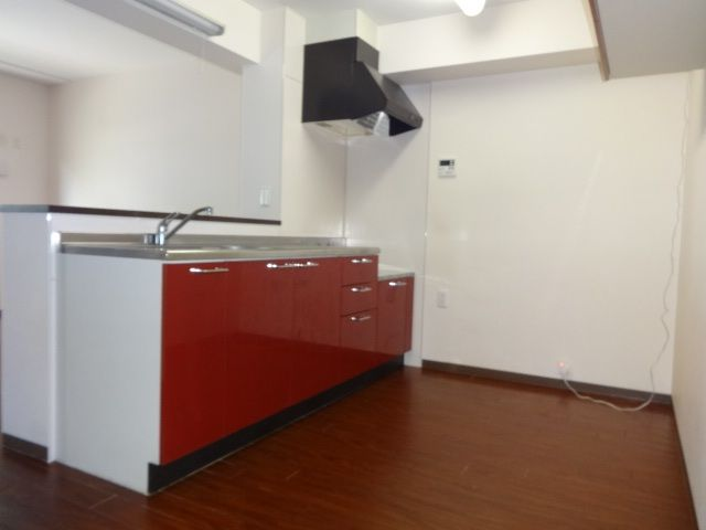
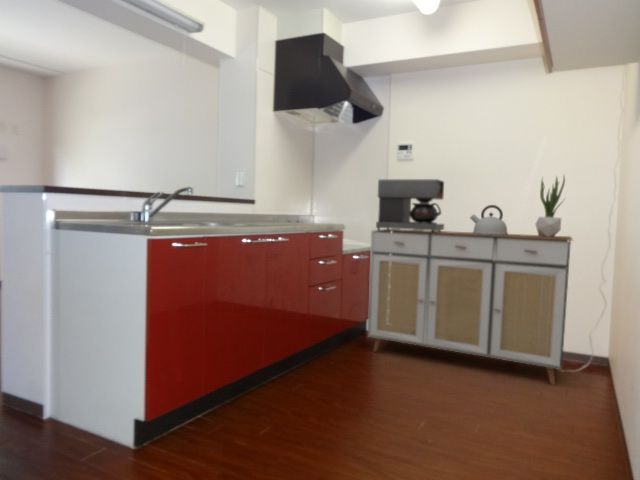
+ potted plant [534,172,567,237]
+ coffee maker [375,178,445,233]
+ sideboard [367,228,574,386]
+ kettle [469,204,509,235]
